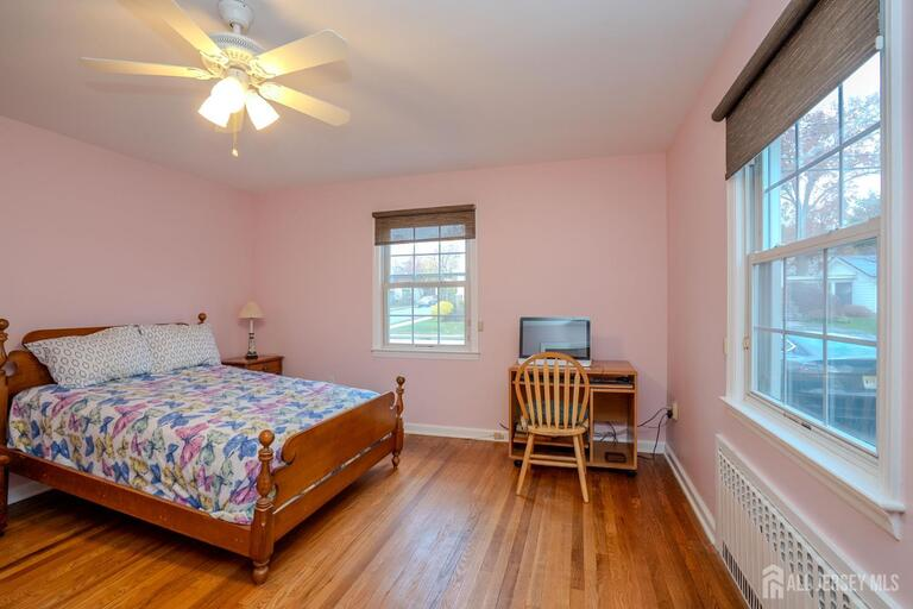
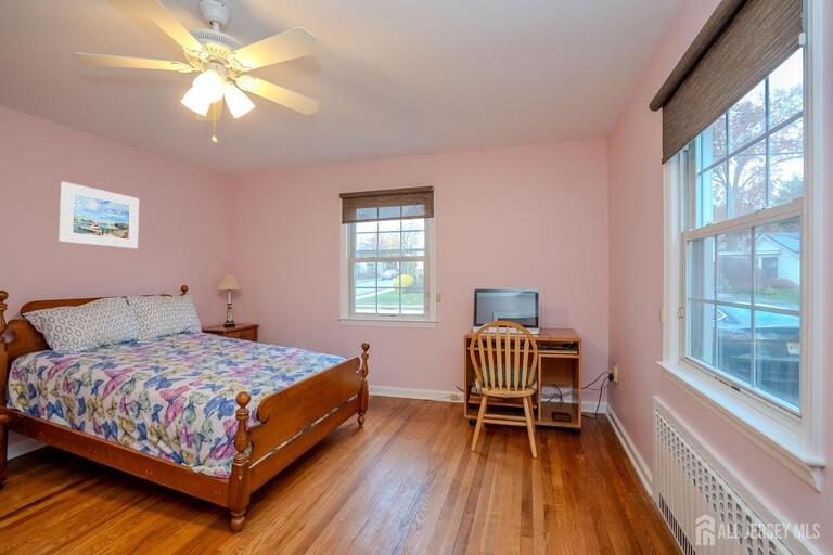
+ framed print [59,181,140,249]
